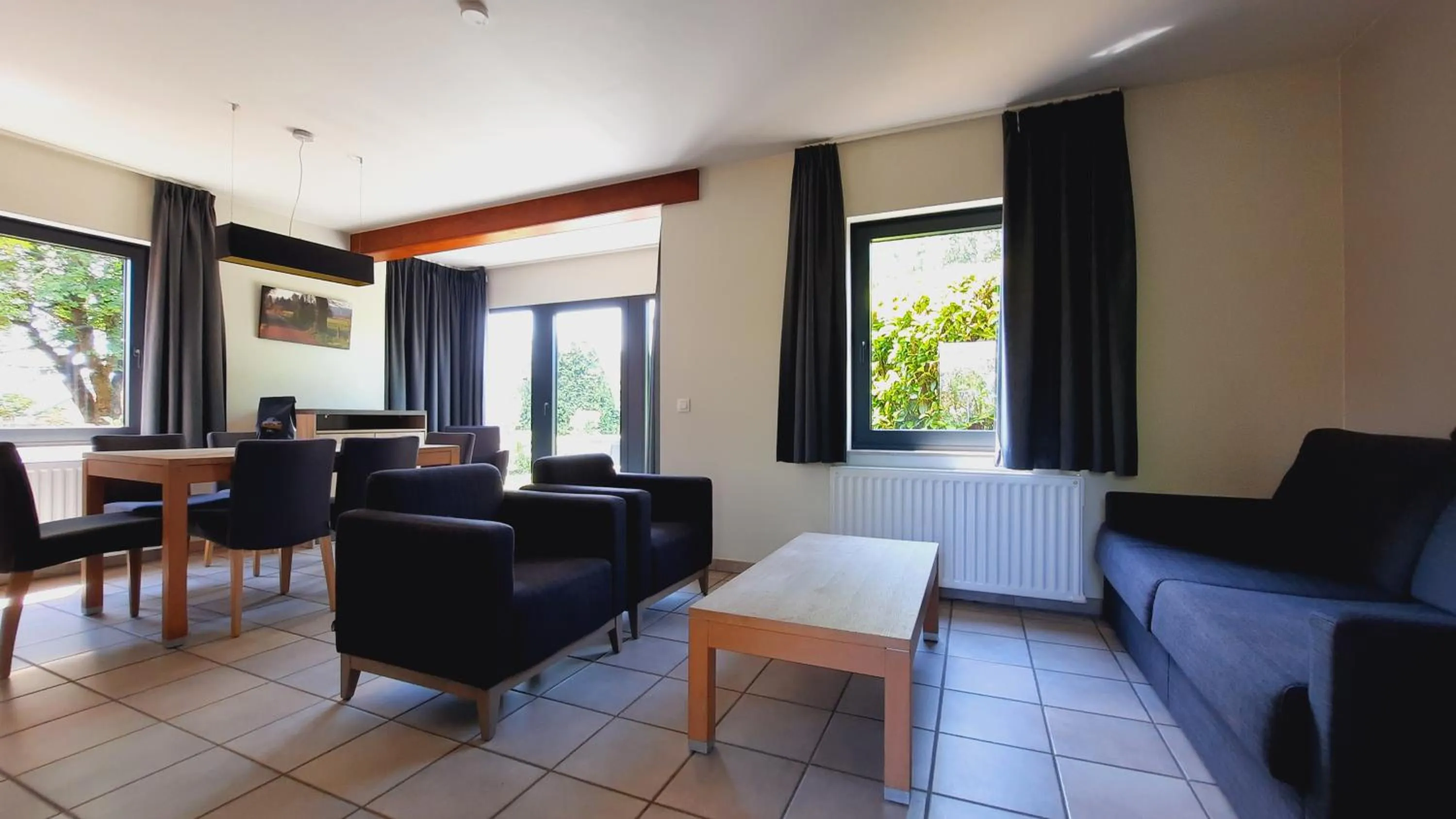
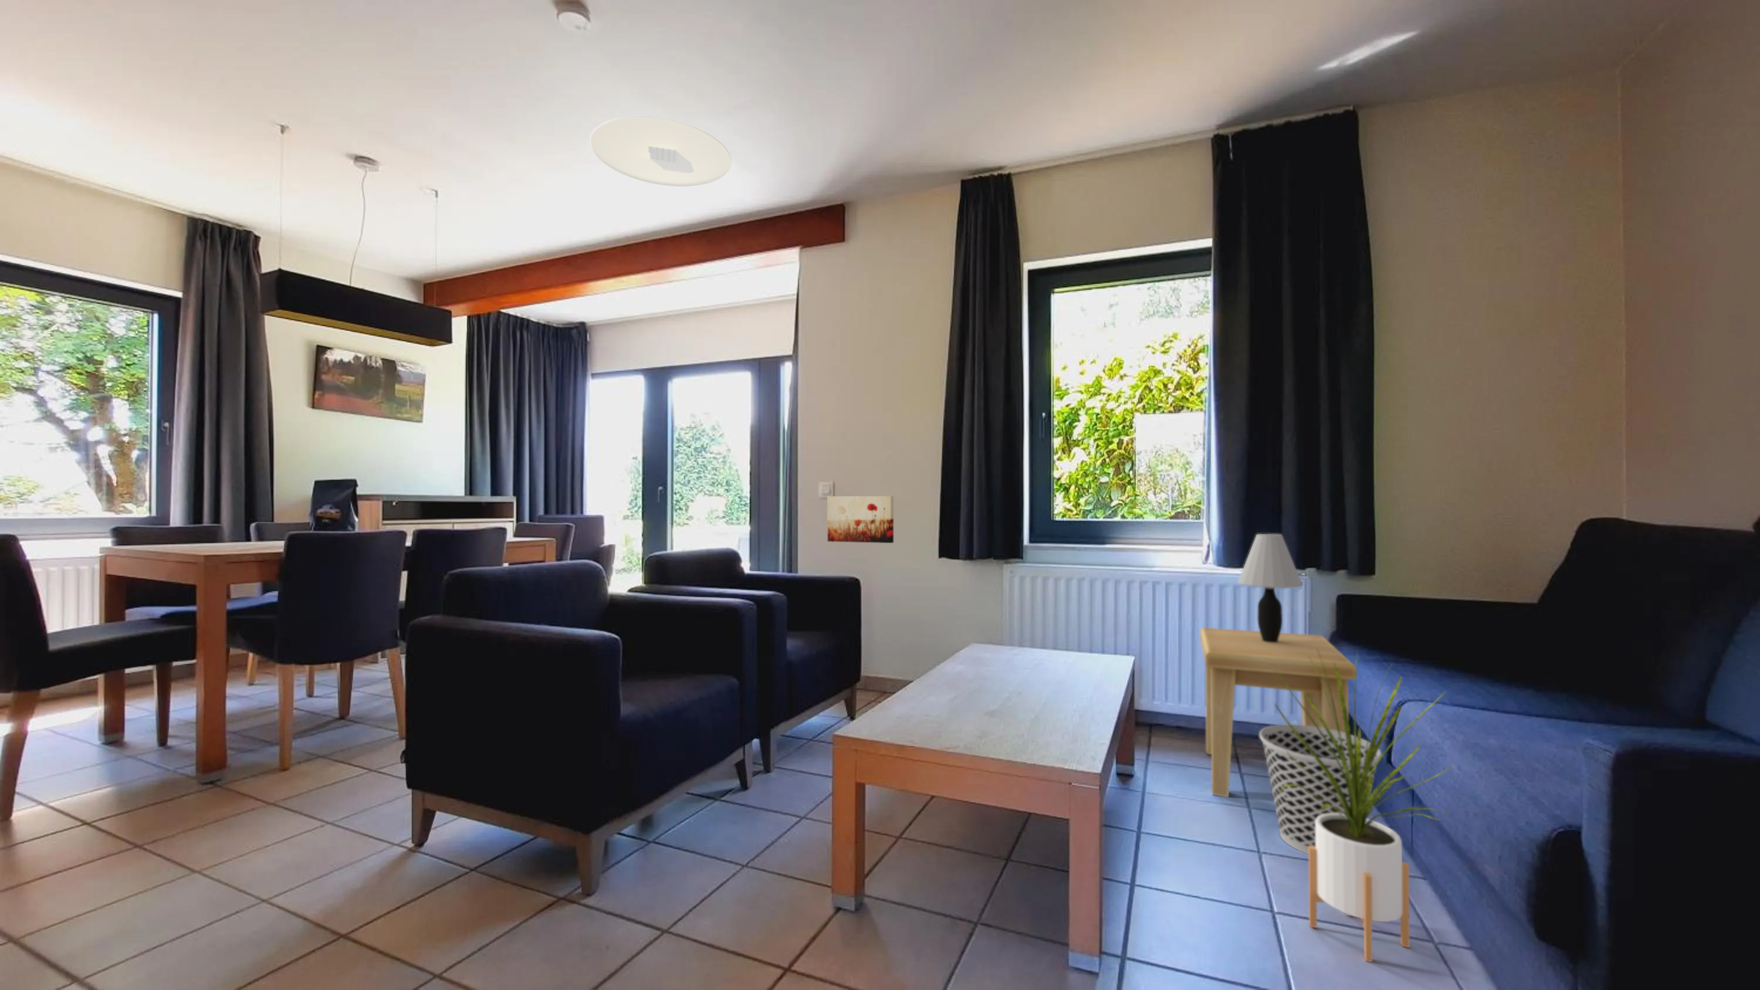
+ ceiling light [589,116,733,187]
+ side table [1200,627,1357,798]
+ wastebasket [1260,724,1382,855]
+ wall art [827,496,895,544]
+ table lamp [1238,533,1303,643]
+ house plant [1273,650,1455,963]
